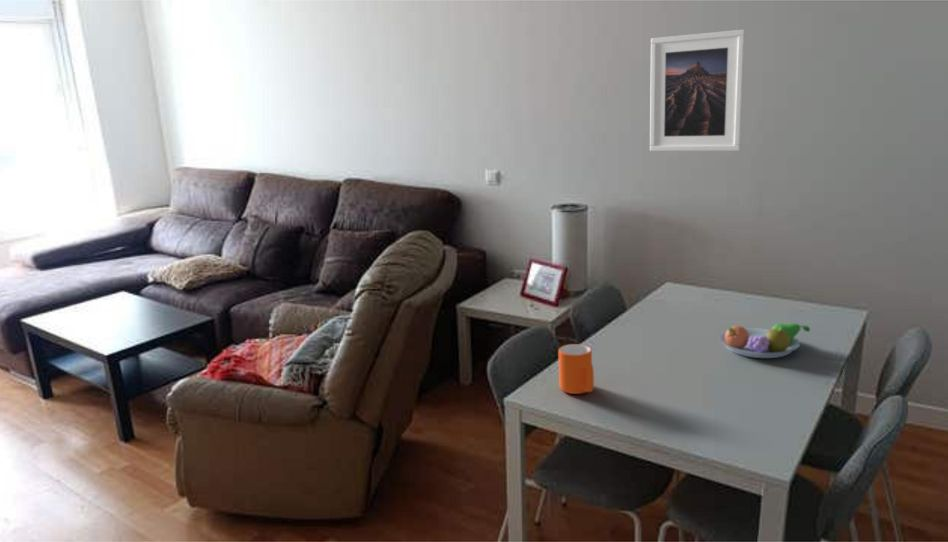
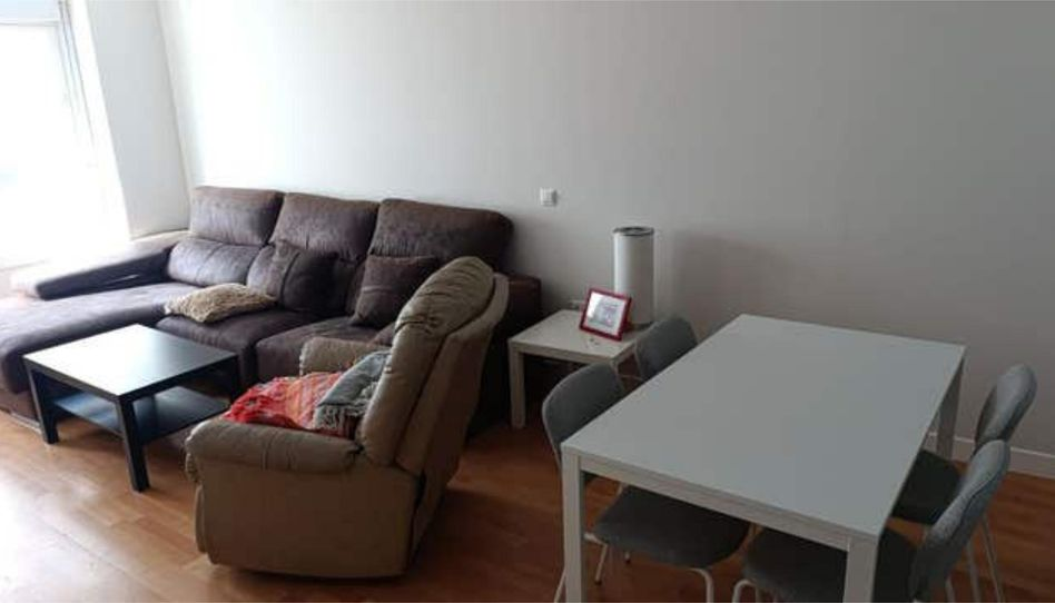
- fruit bowl [717,322,811,359]
- mug [558,343,595,395]
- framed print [649,28,747,152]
